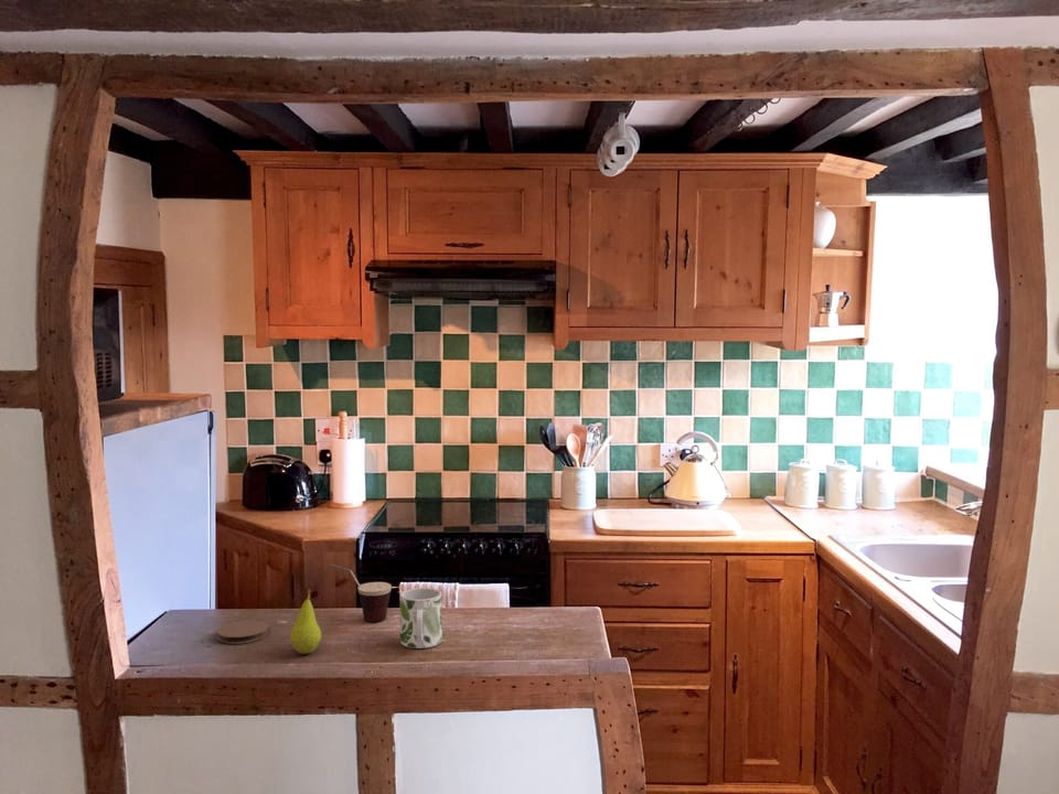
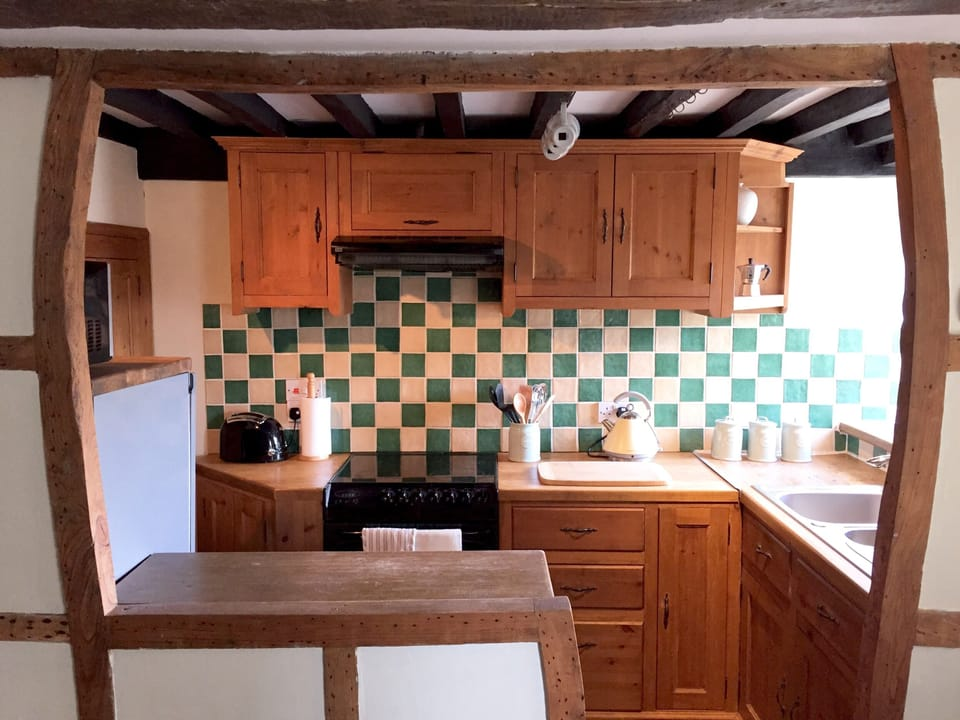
- cup [329,564,393,623]
- mug [399,587,443,650]
- fruit [289,588,322,655]
- coaster [216,620,270,645]
